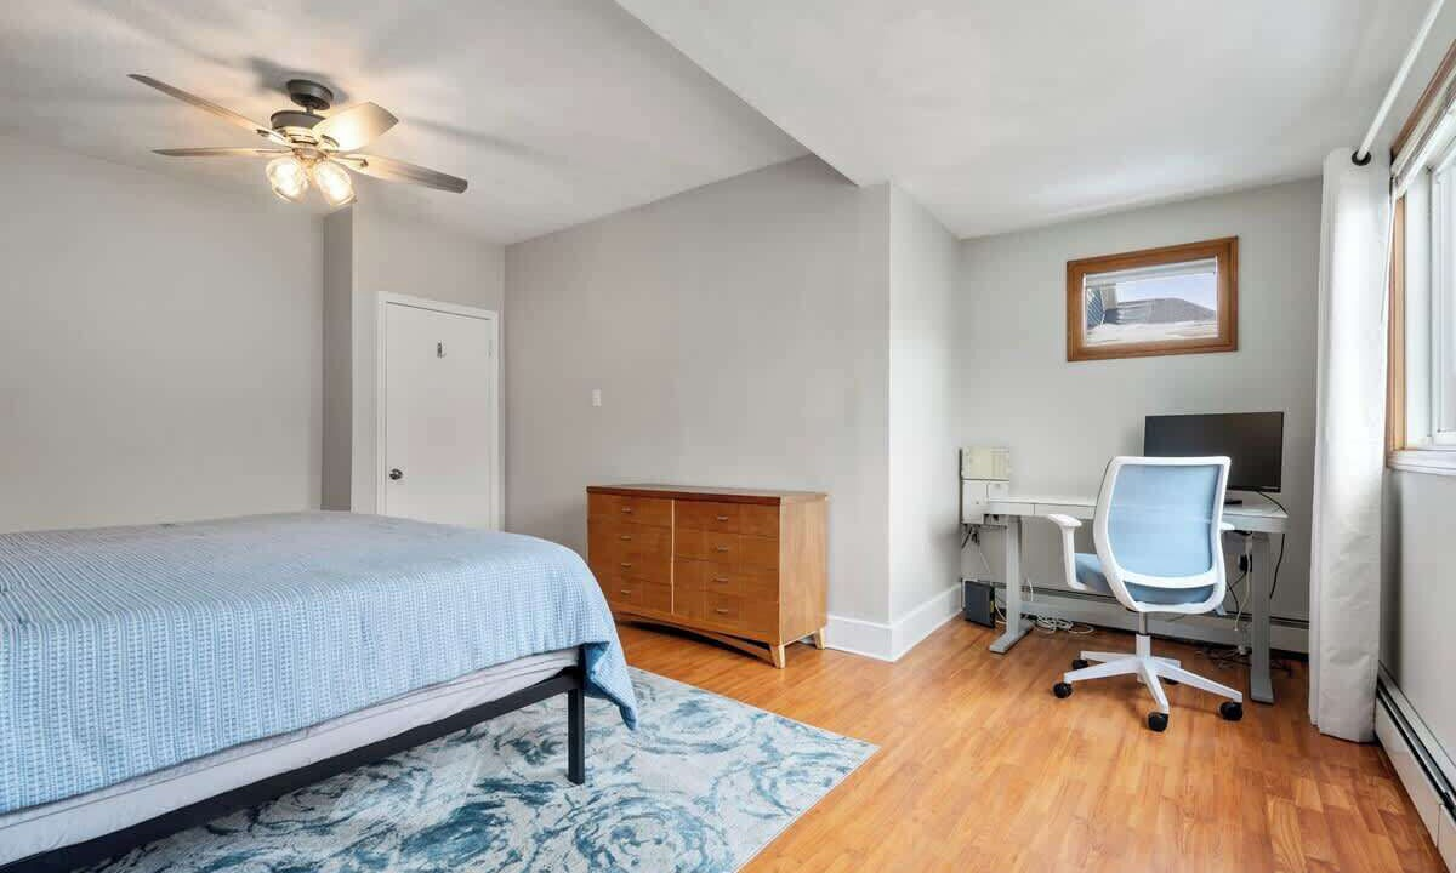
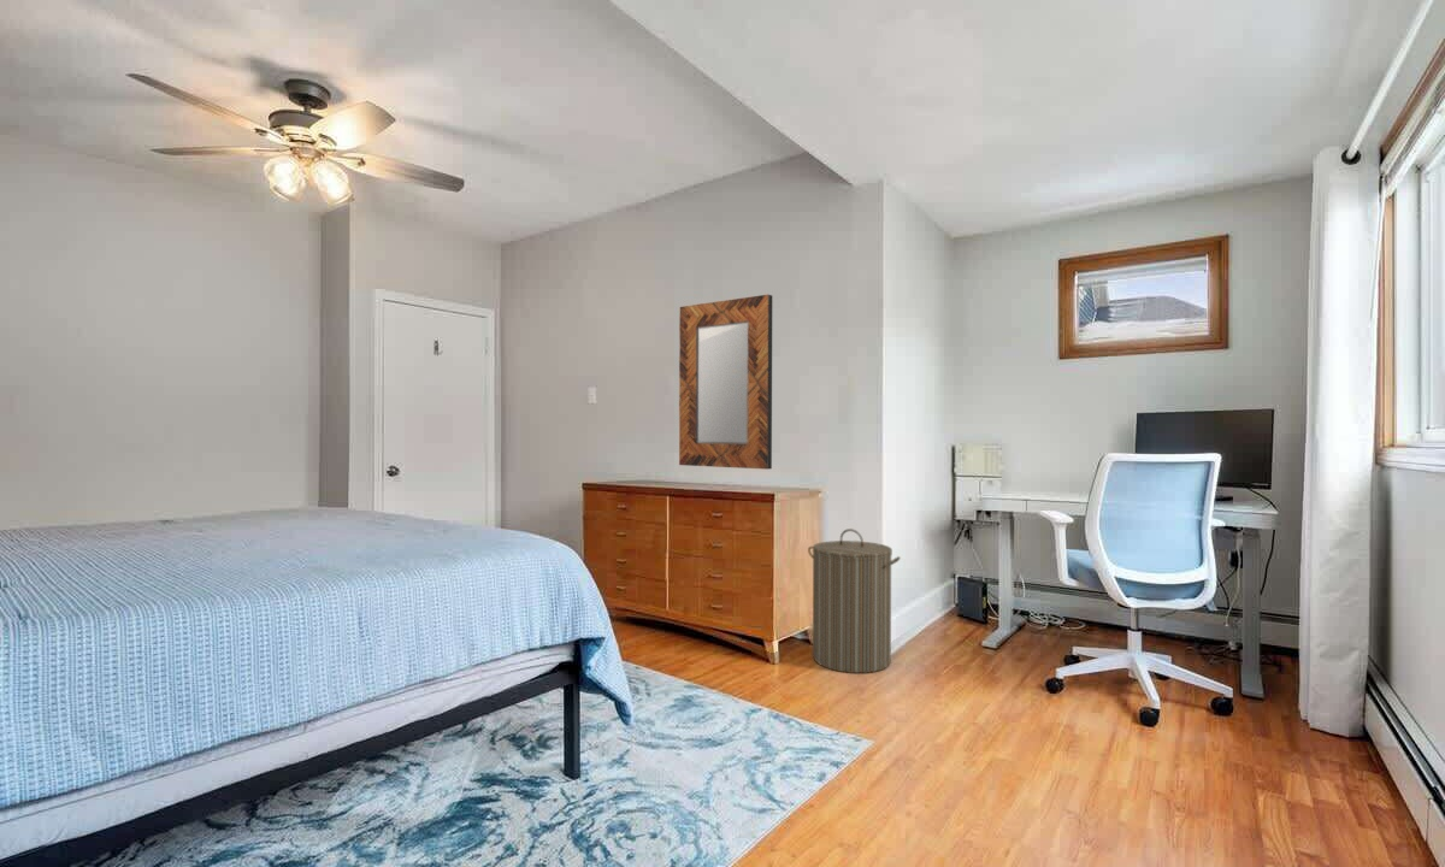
+ home mirror [678,294,773,471]
+ laundry hamper [807,527,902,674]
